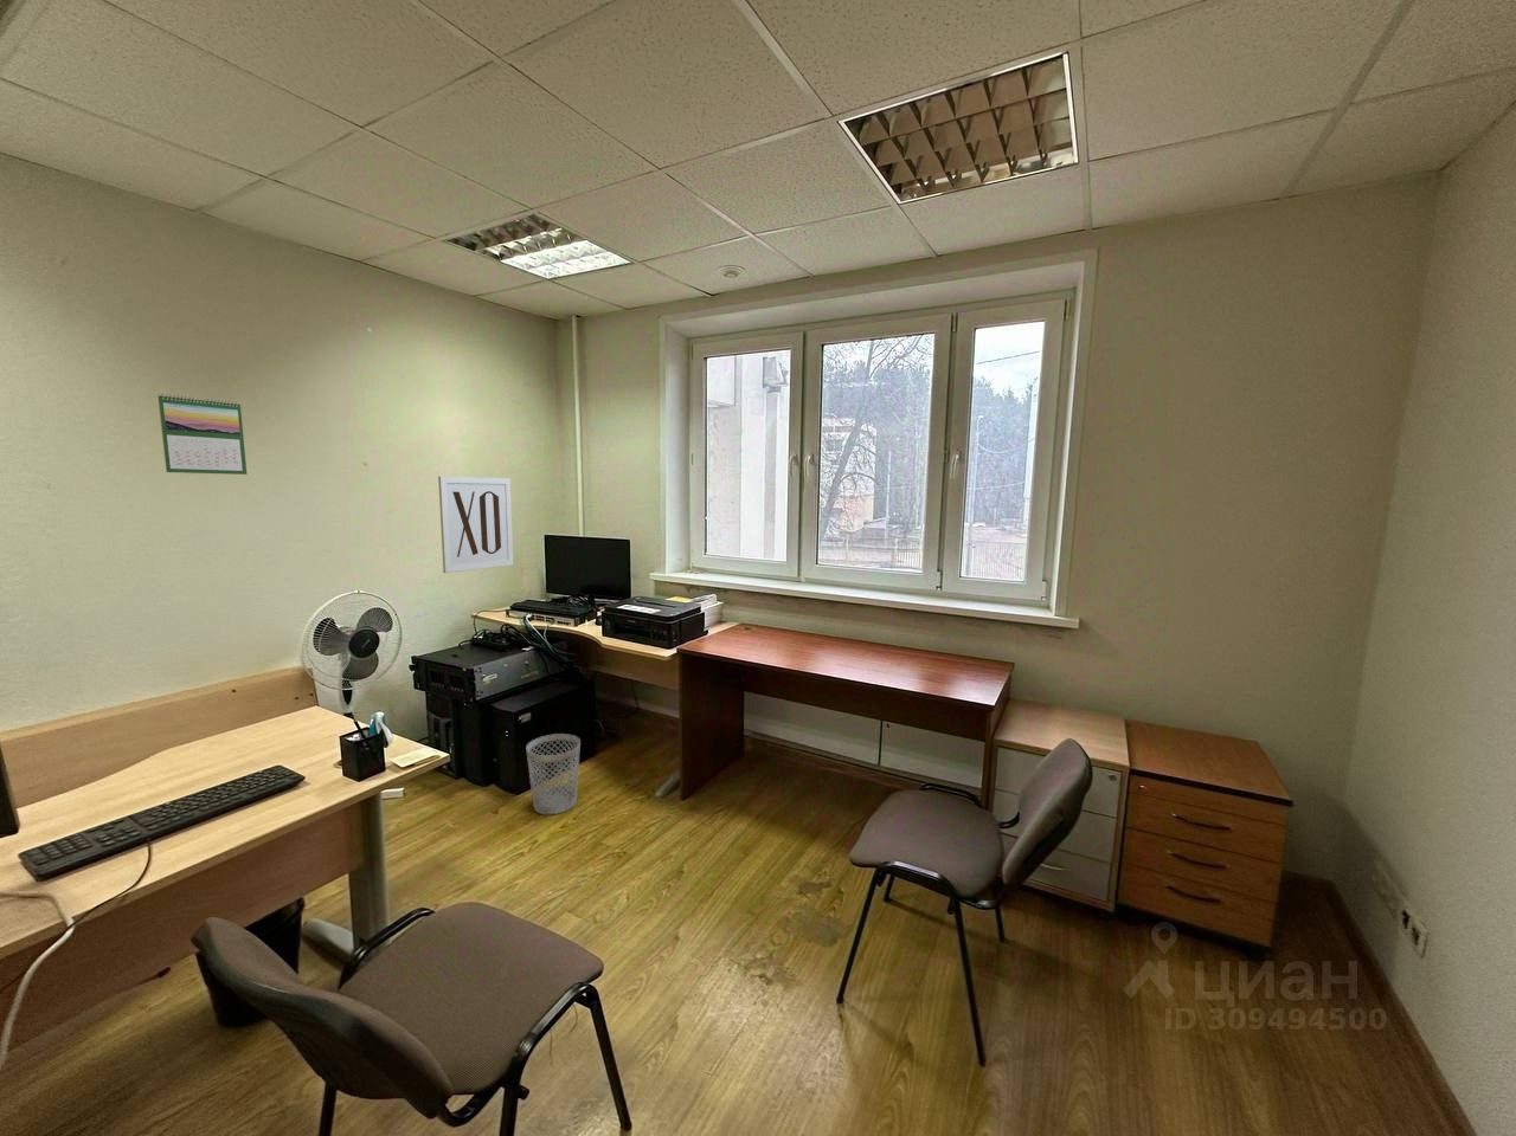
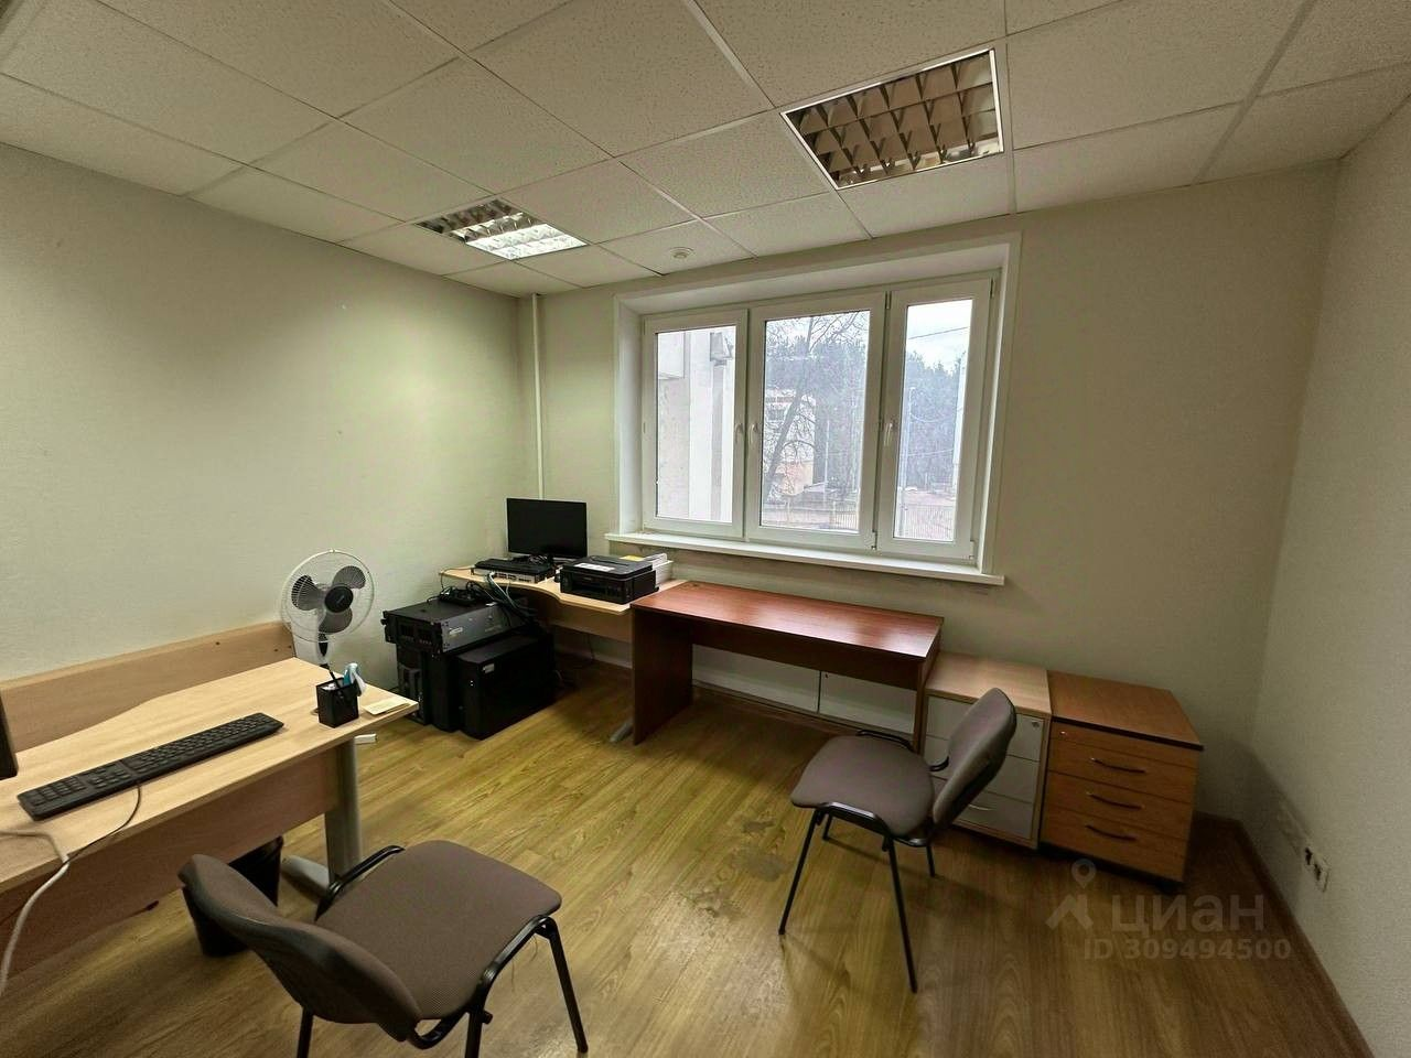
- calendar [156,393,247,476]
- wall art [437,475,514,574]
- wastebasket [525,733,581,815]
